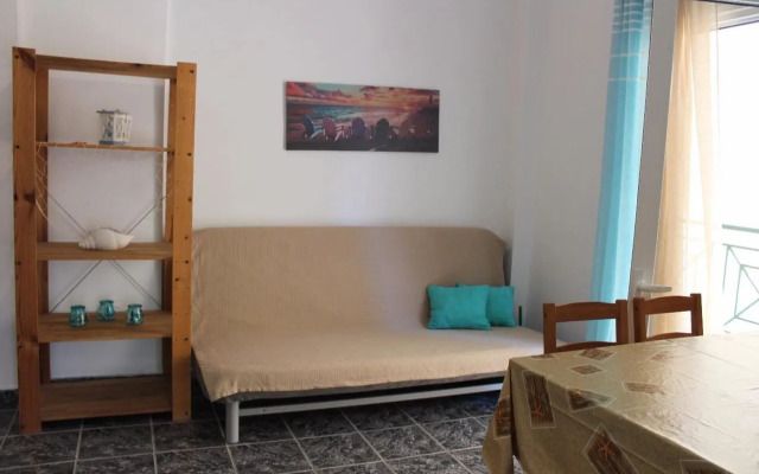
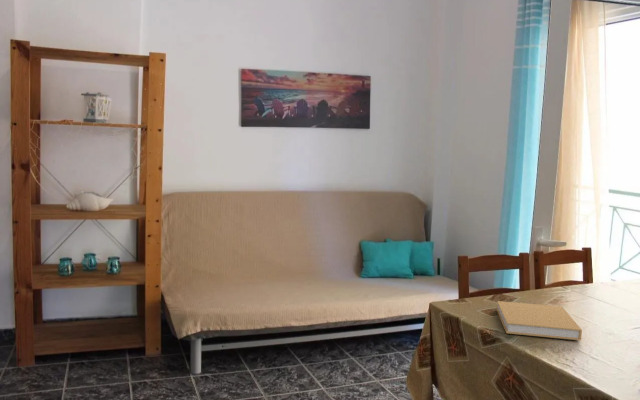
+ book [496,300,583,341]
